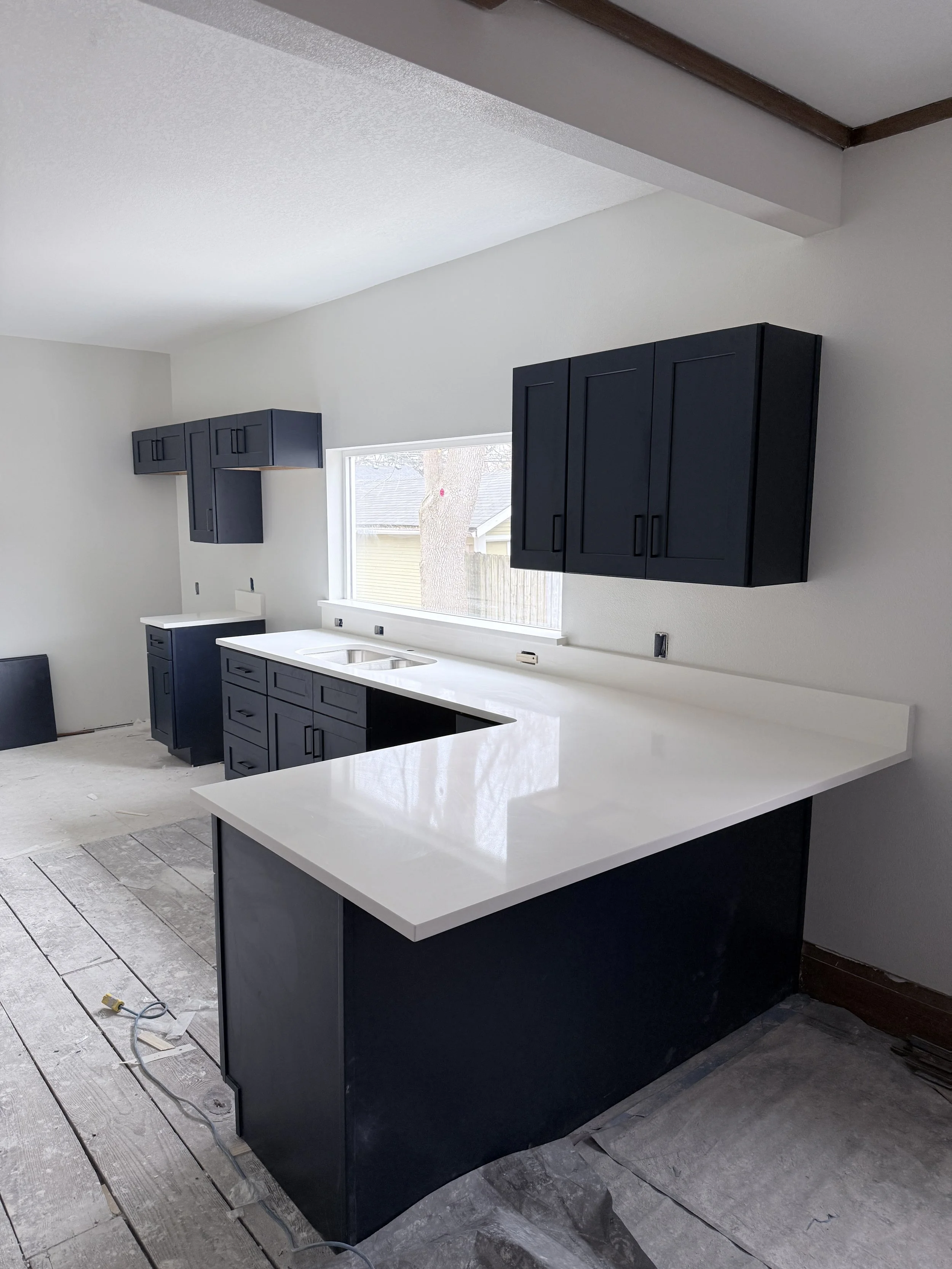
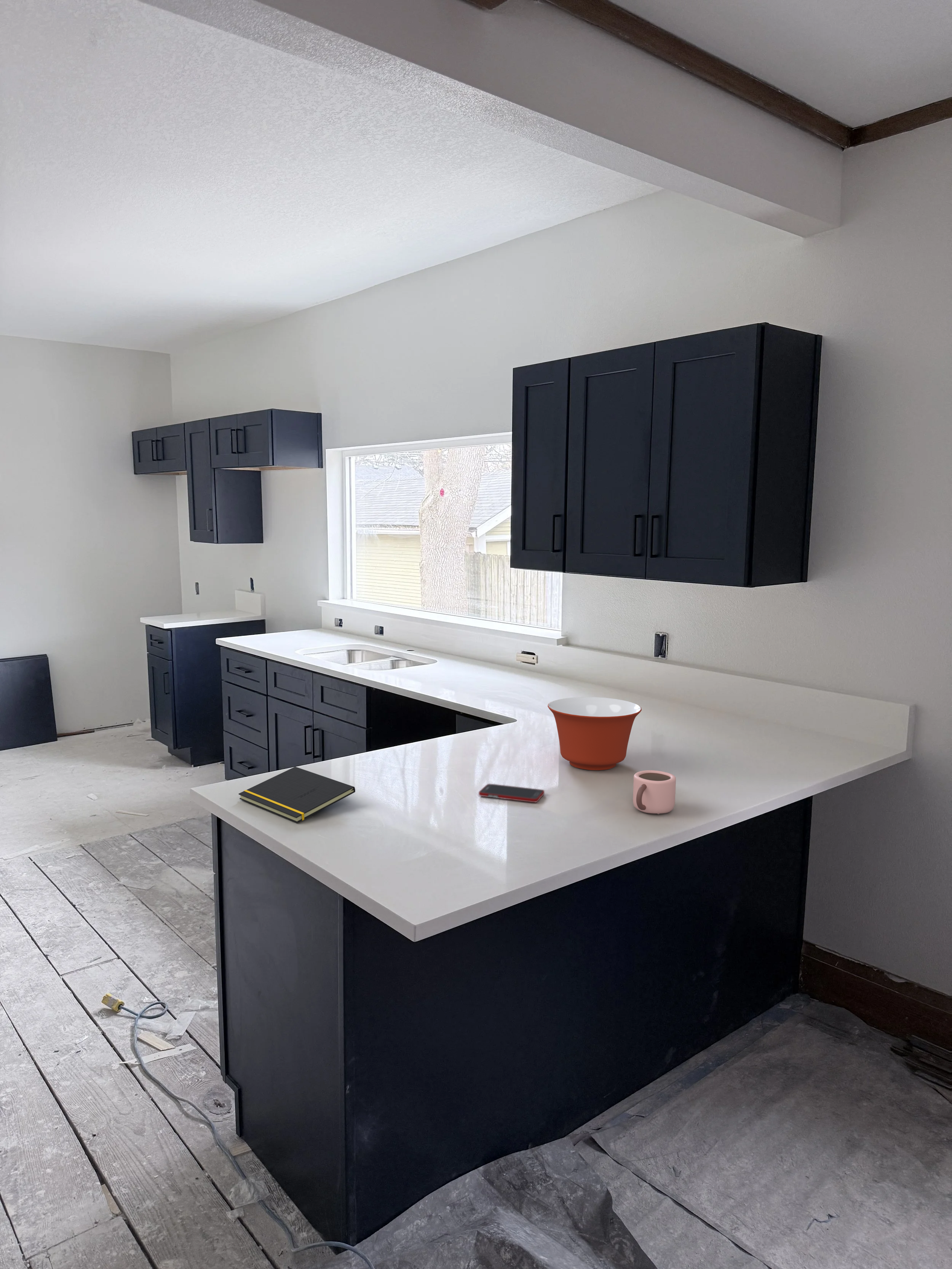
+ mixing bowl [547,697,642,771]
+ cell phone [478,784,545,803]
+ notepad [238,766,356,823]
+ mug [633,770,676,815]
